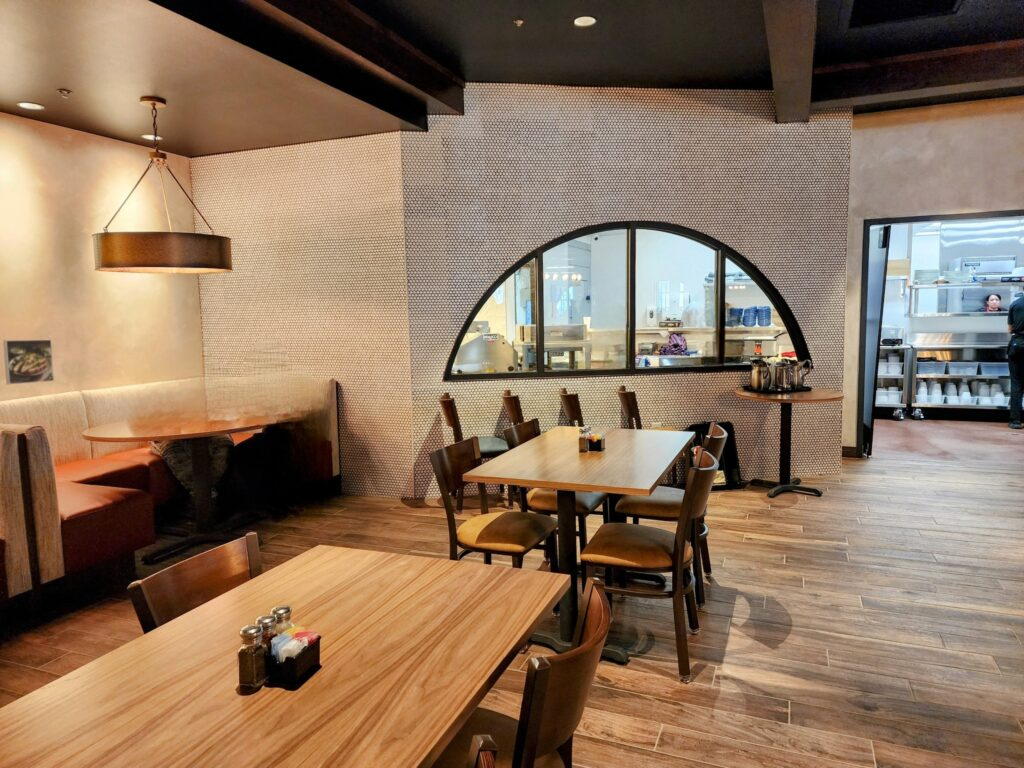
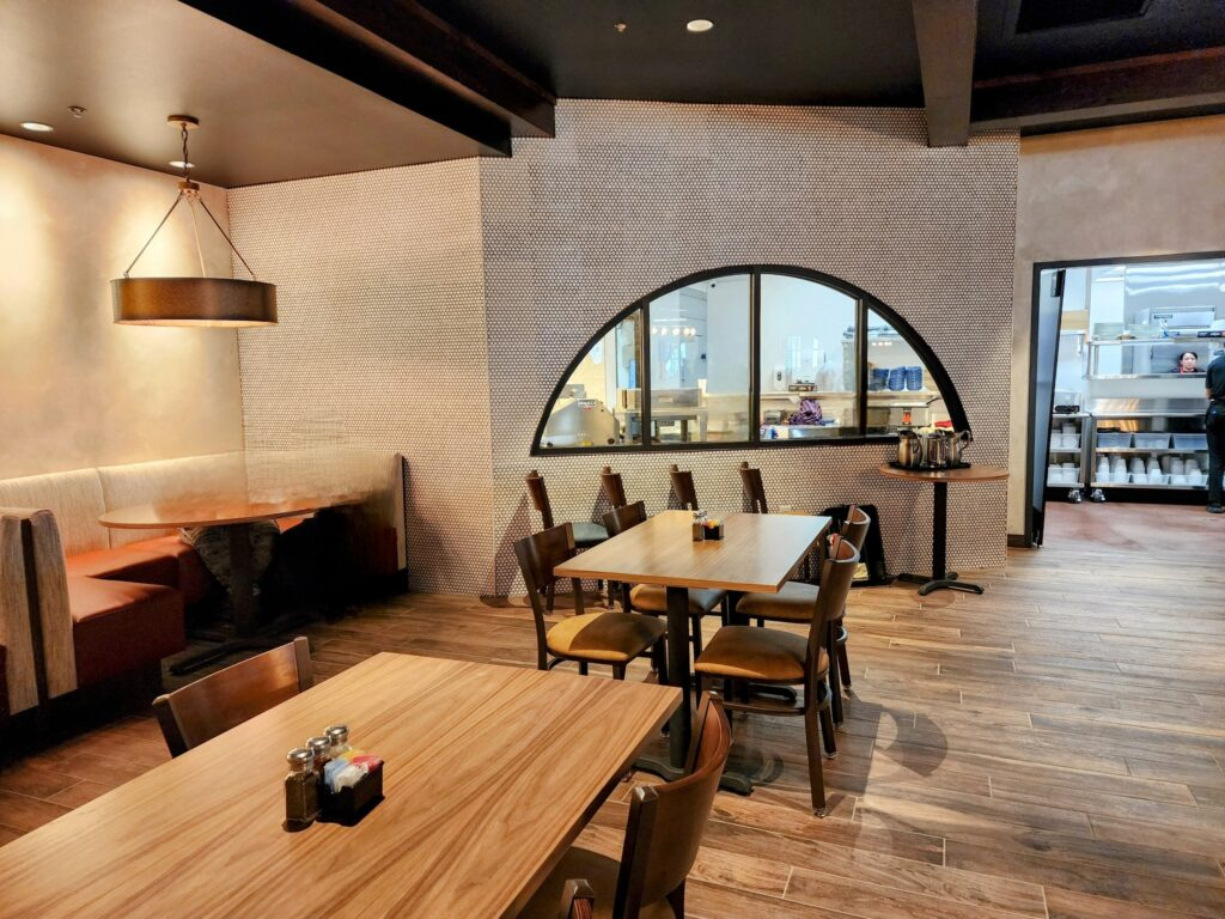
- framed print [2,339,55,385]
